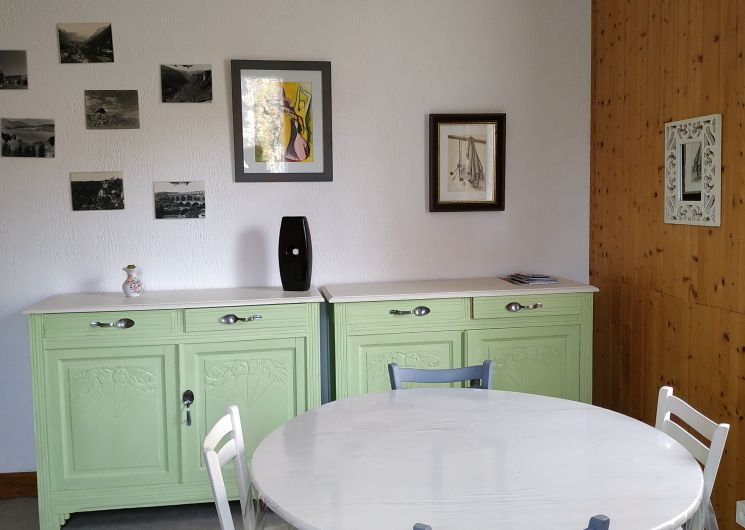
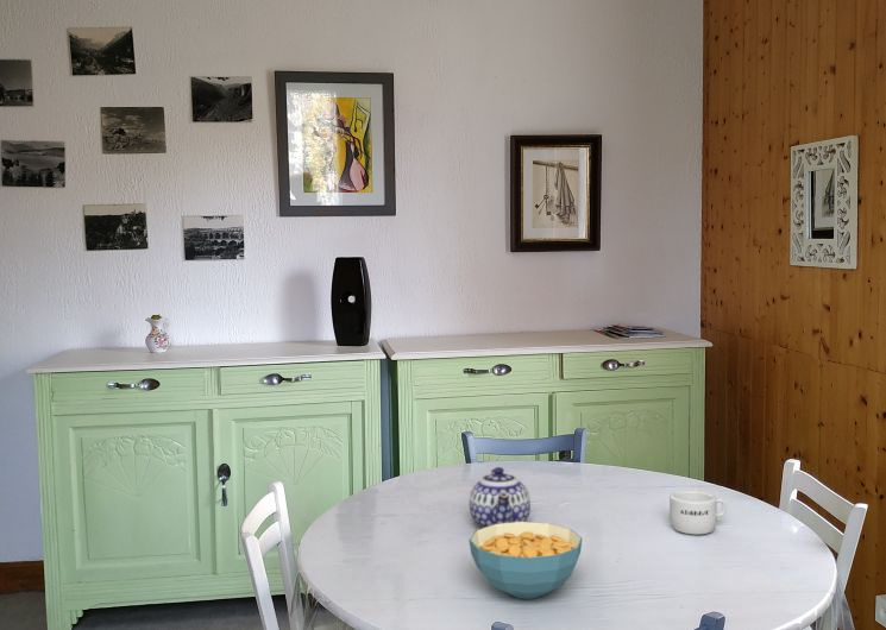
+ mug [668,489,728,536]
+ teapot [469,466,532,529]
+ cereal bowl [469,521,583,600]
